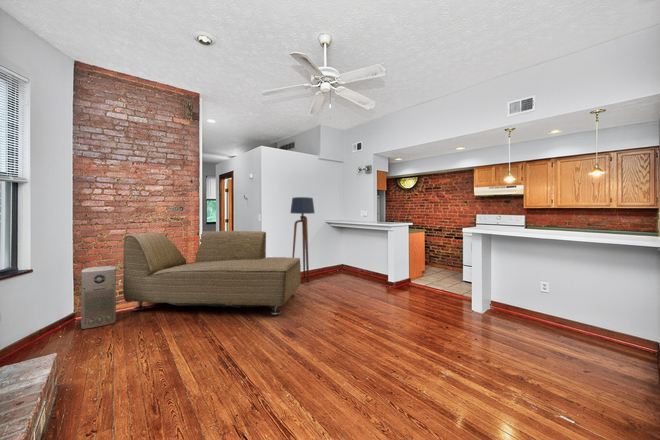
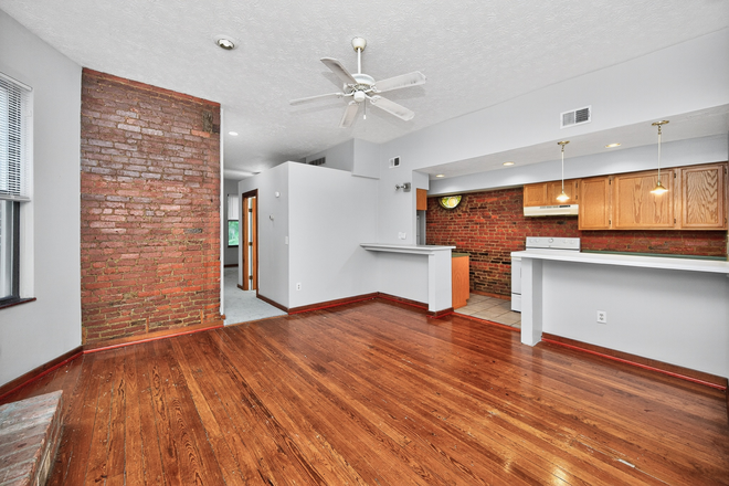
- air purifier [80,265,117,330]
- sofa [122,230,302,315]
- floor lamp [289,196,316,283]
